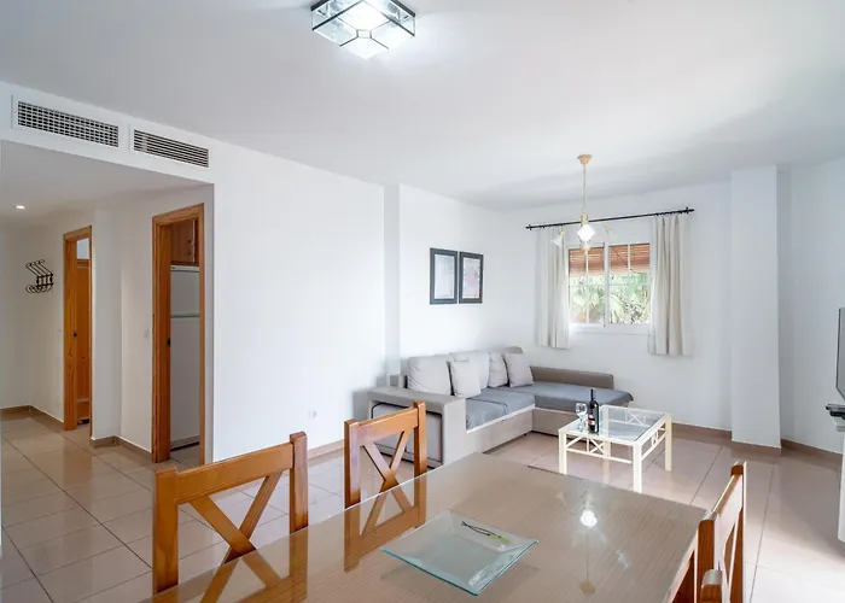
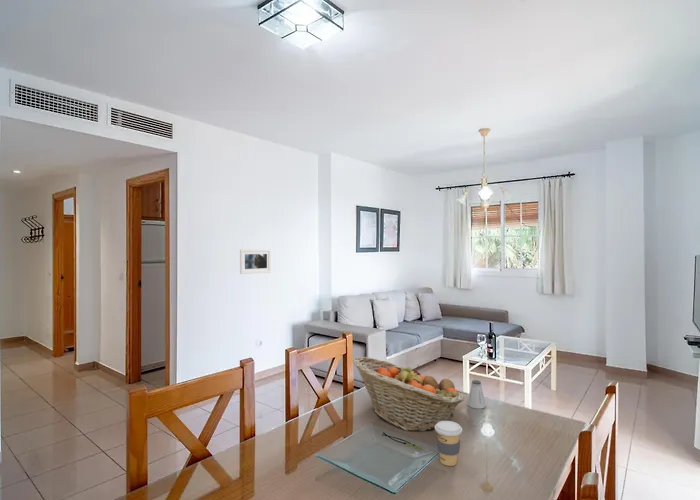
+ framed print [239,248,272,275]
+ coffee cup [434,420,463,467]
+ fruit basket [352,356,465,432]
+ saltshaker [467,379,487,410]
